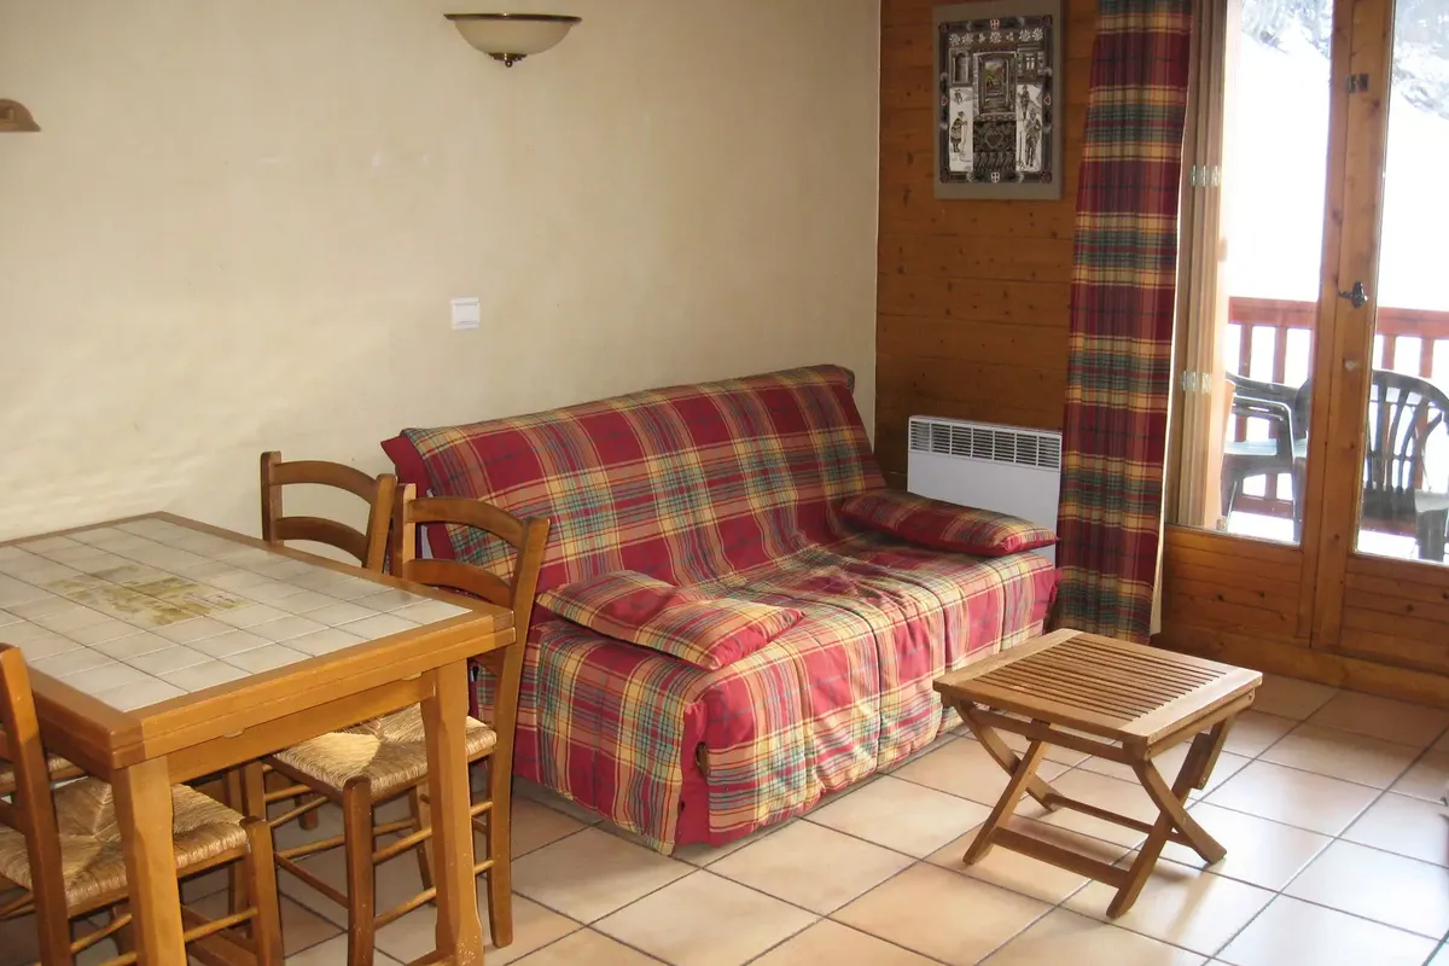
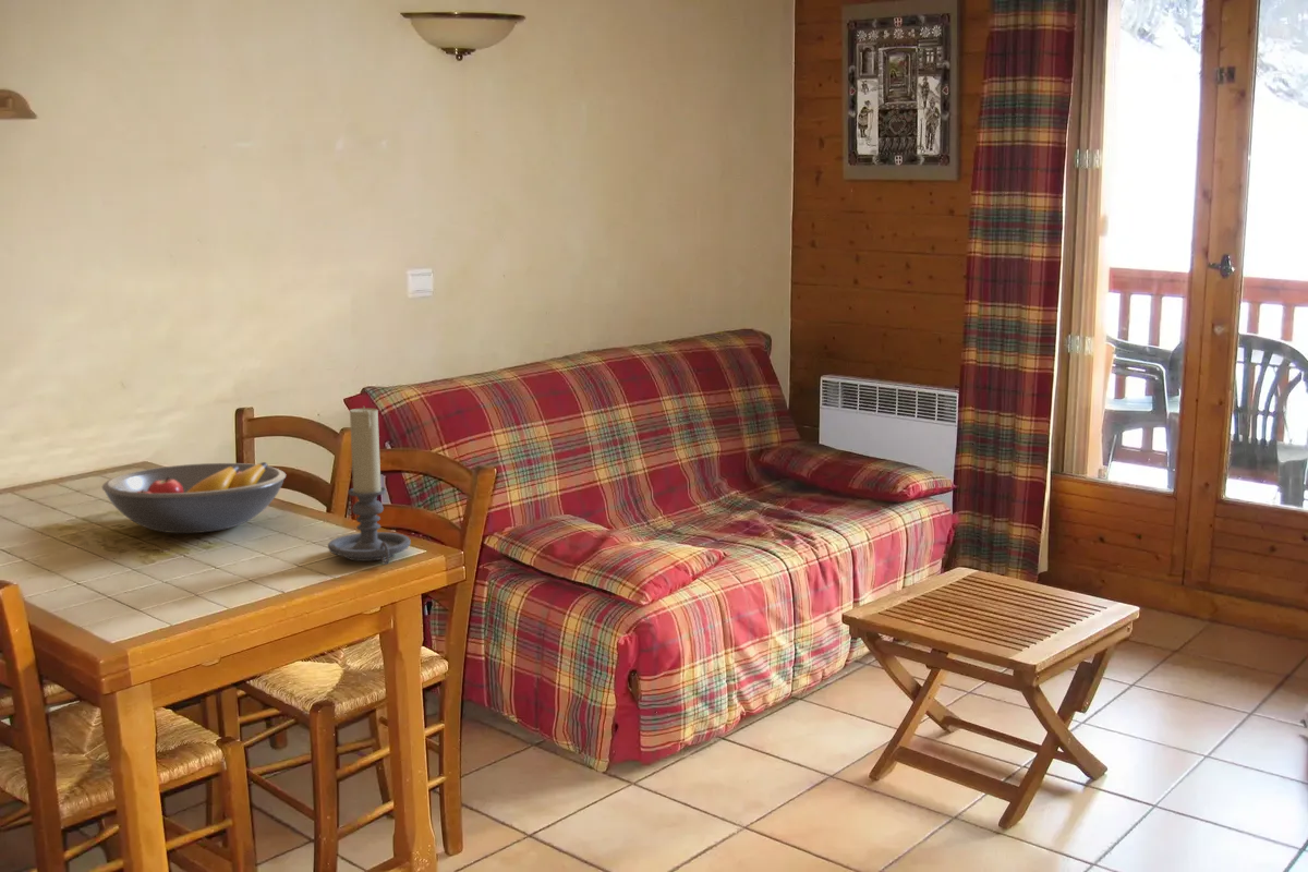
+ candle holder [327,405,412,566]
+ fruit bowl [101,461,287,534]
